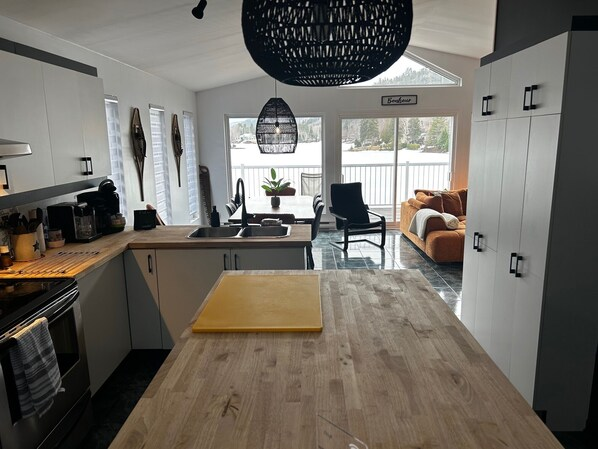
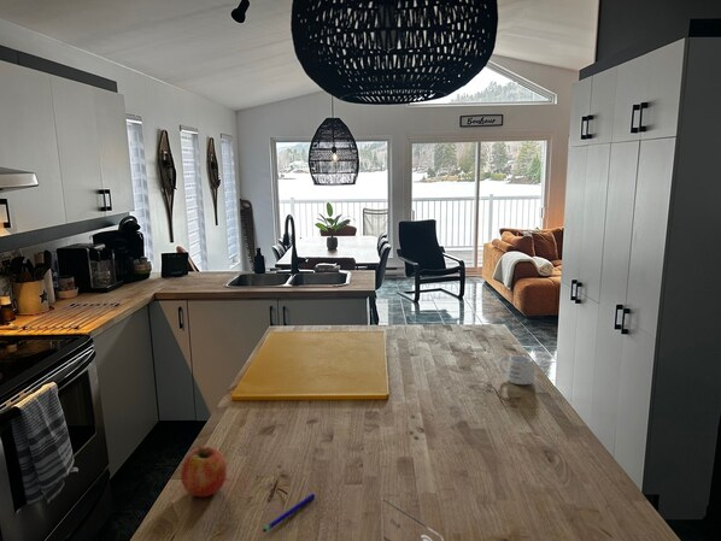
+ pen [262,493,316,534]
+ mug [498,354,535,386]
+ fruit [180,446,228,498]
